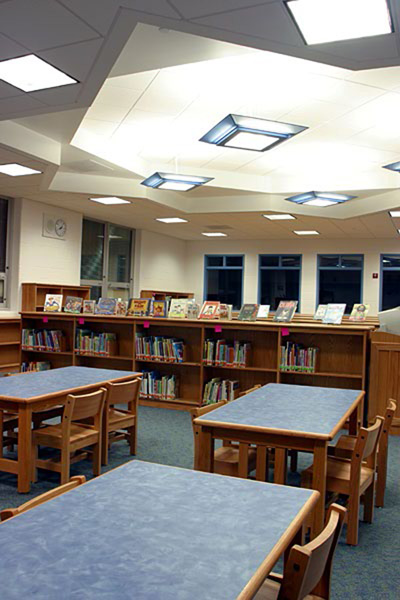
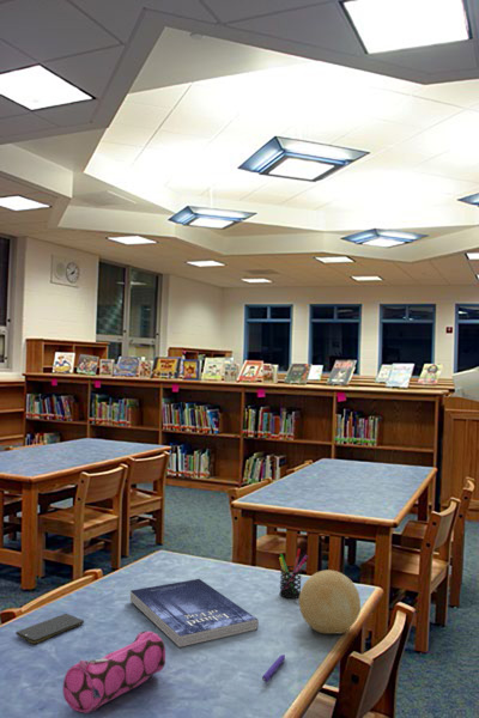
+ pencil case [62,631,166,714]
+ book [129,578,260,649]
+ smartphone [14,613,85,645]
+ decorative ball [298,568,362,635]
+ pen holder [278,548,309,600]
+ pen [261,653,286,683]
